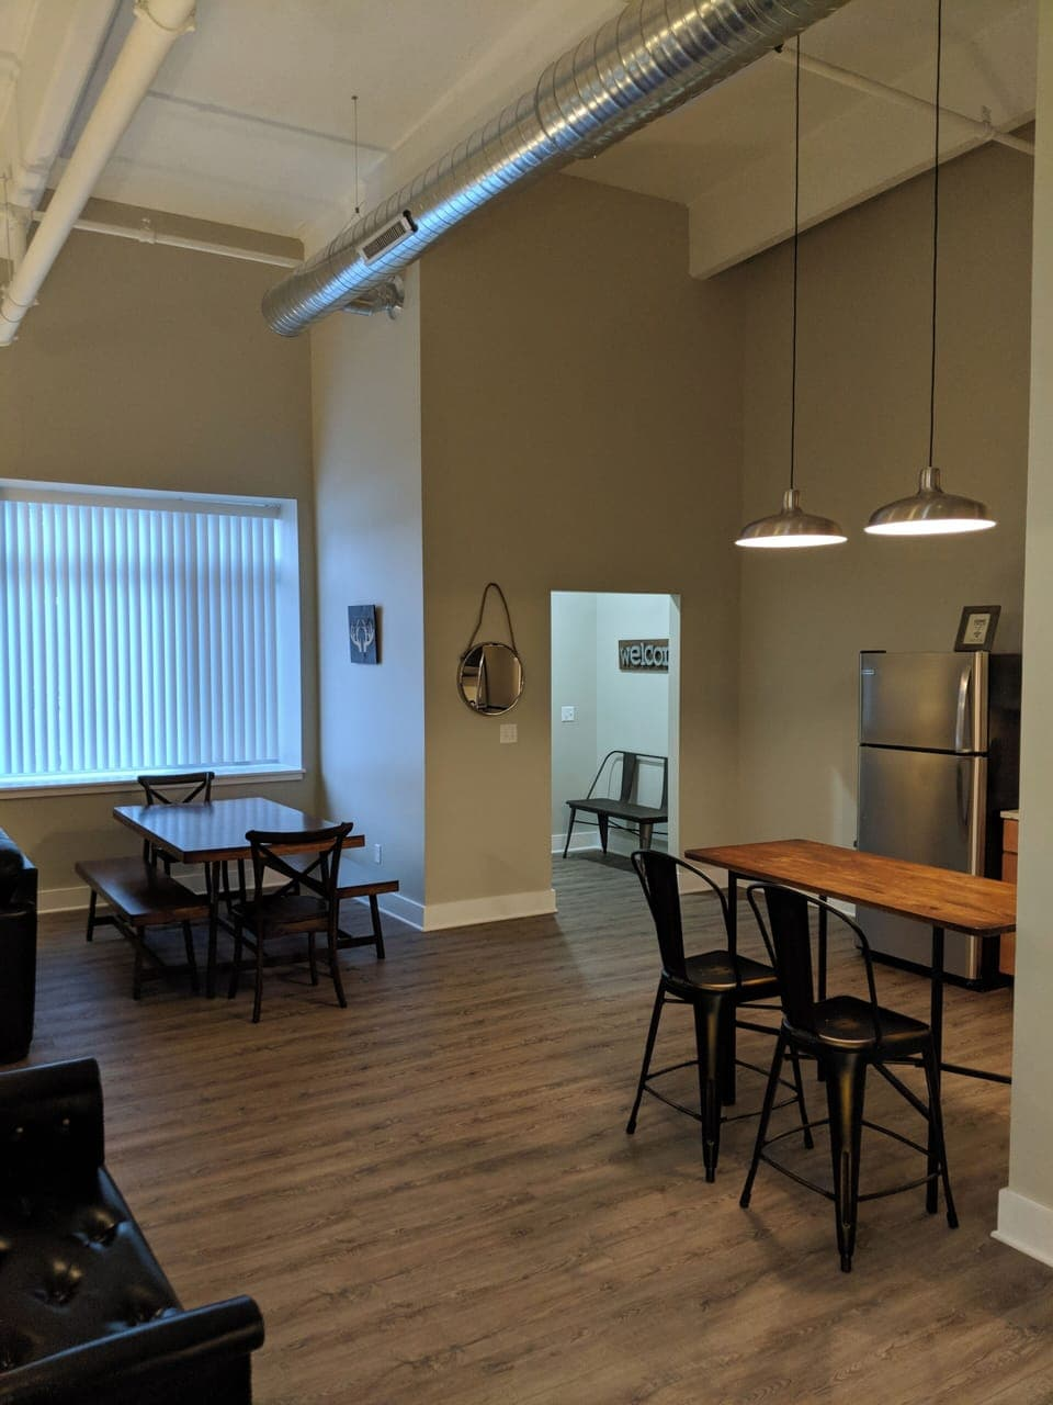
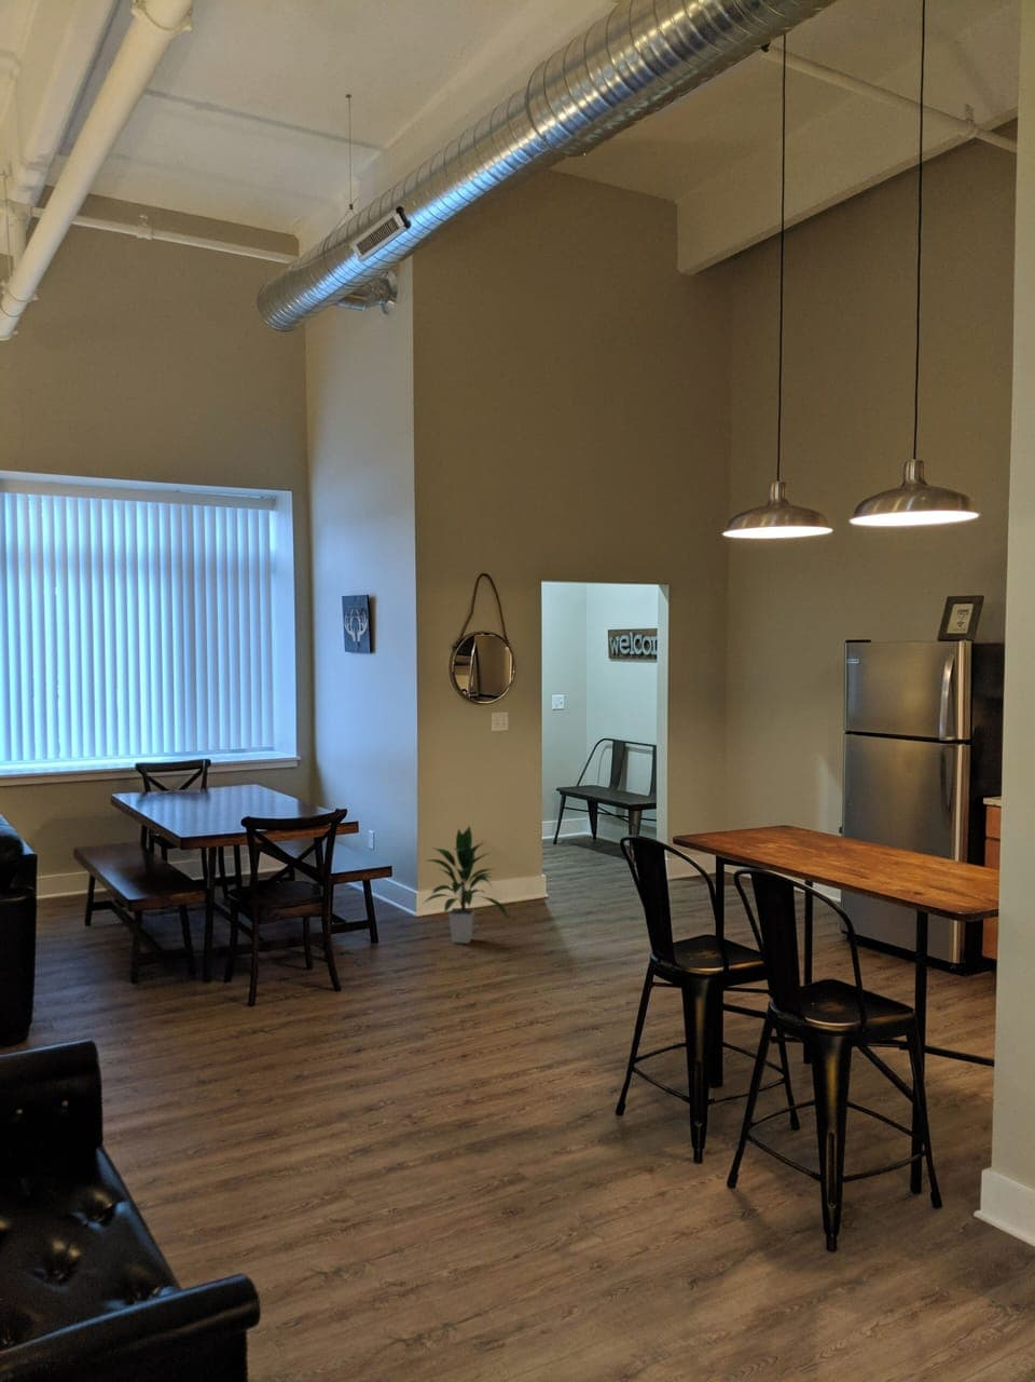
+ indoor plant [422,824,511,945]
